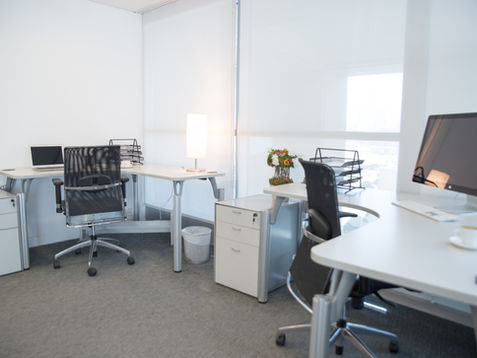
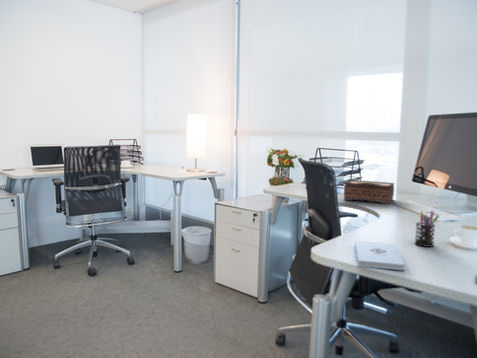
+ notepad [354,240,406,271]
+ pen holder [414,210,440,248]
+ tissue box [343,179,395,205]
